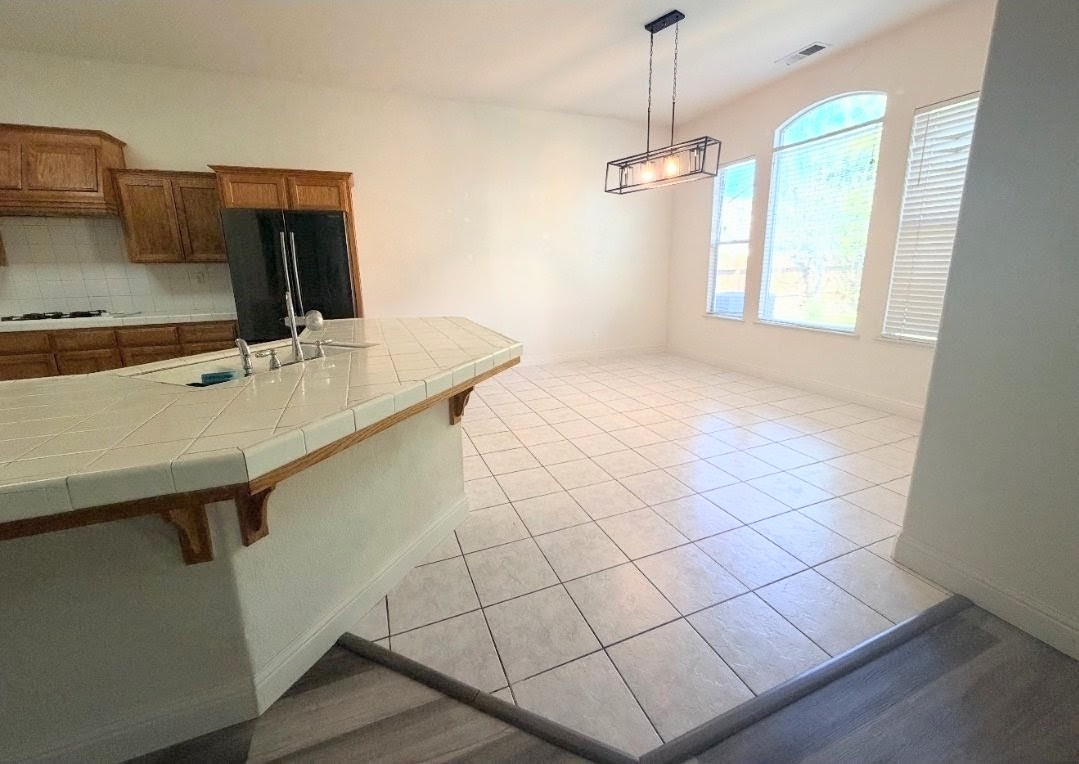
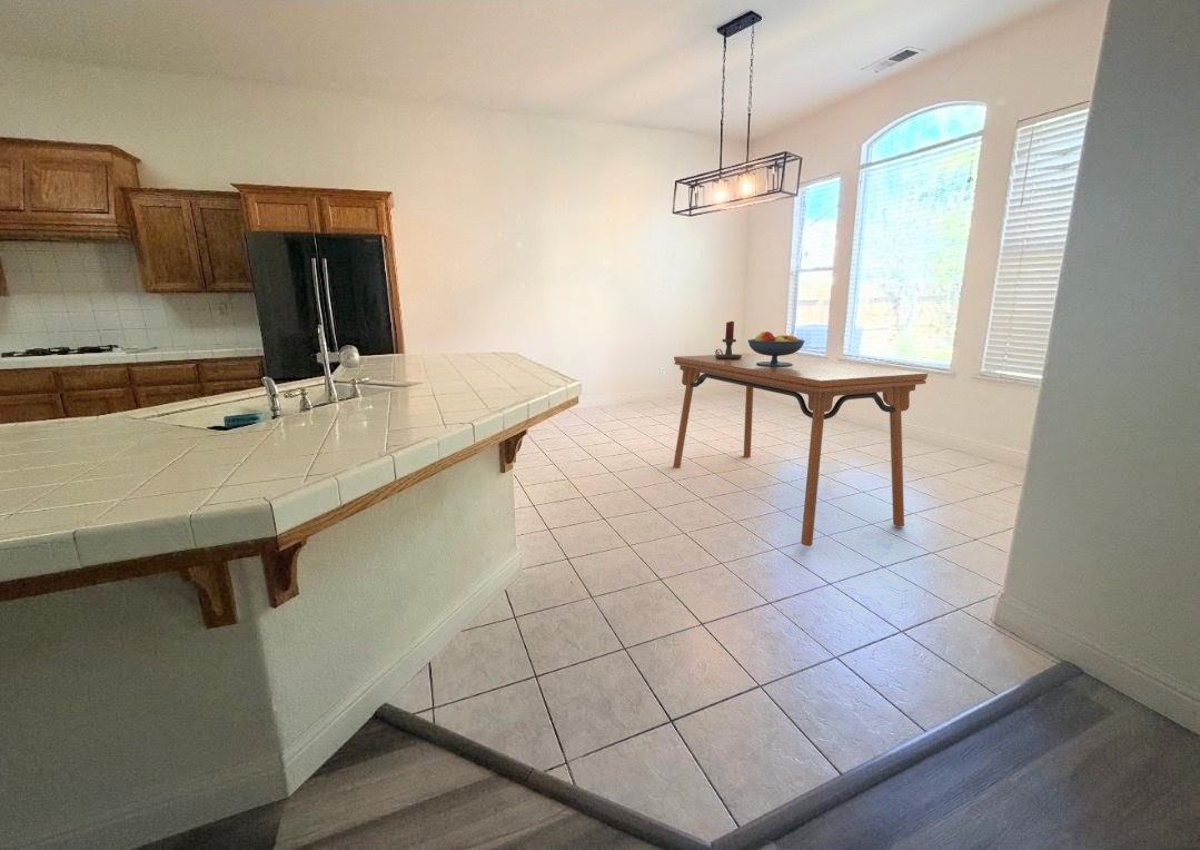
+ candle holder [714,320,742,359]
+ dining table [672,352,929,547]
+ fruit bowl [746,330,806,367]
